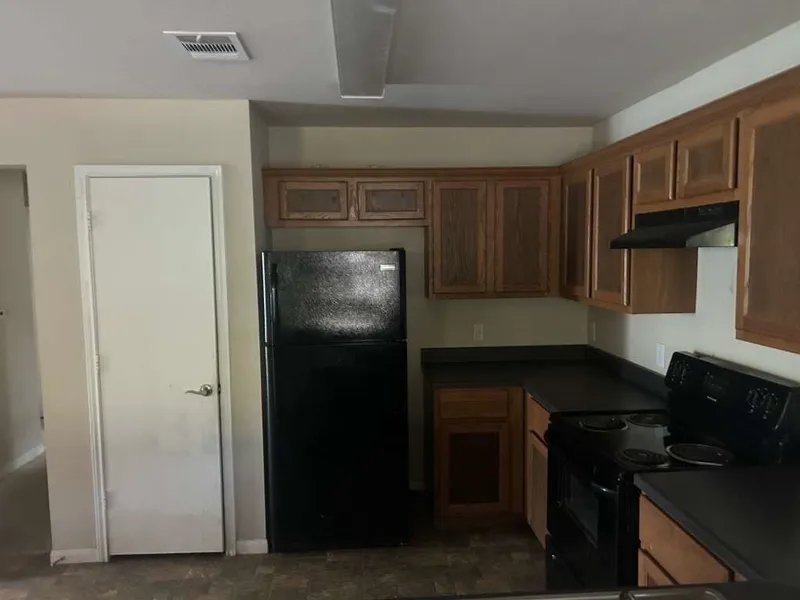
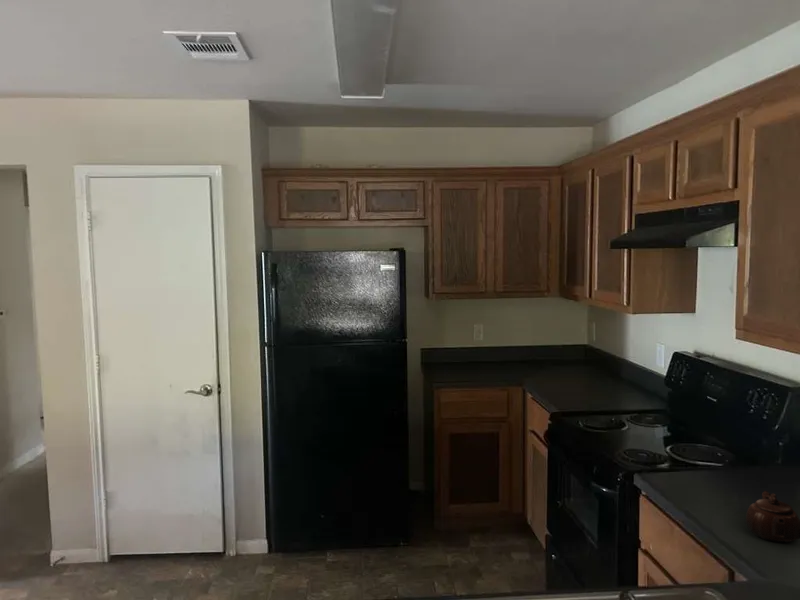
+ teapot [745,490,800,544]
